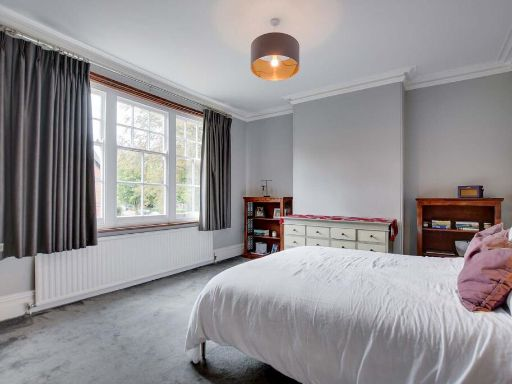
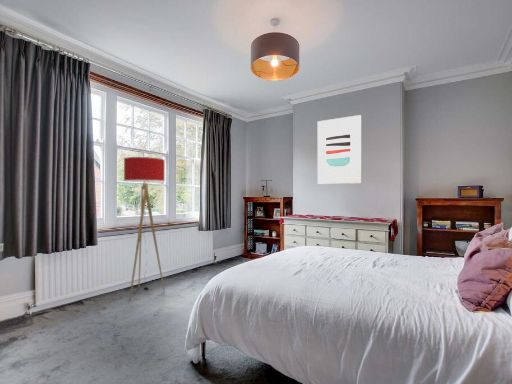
+ floor lamp [123,156,166,301]
+ wall art [317,114,363,185]
